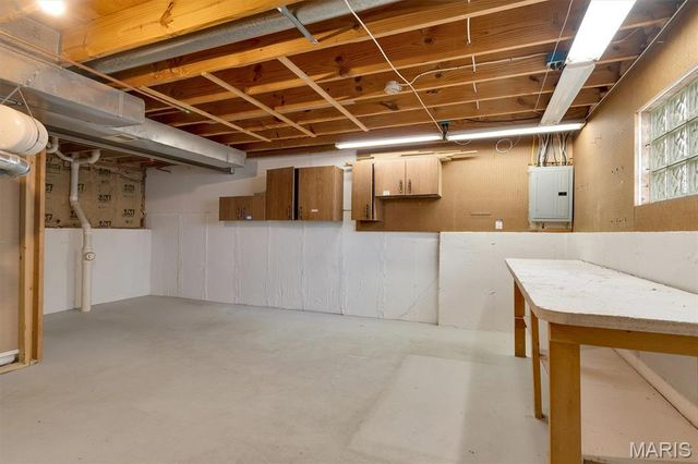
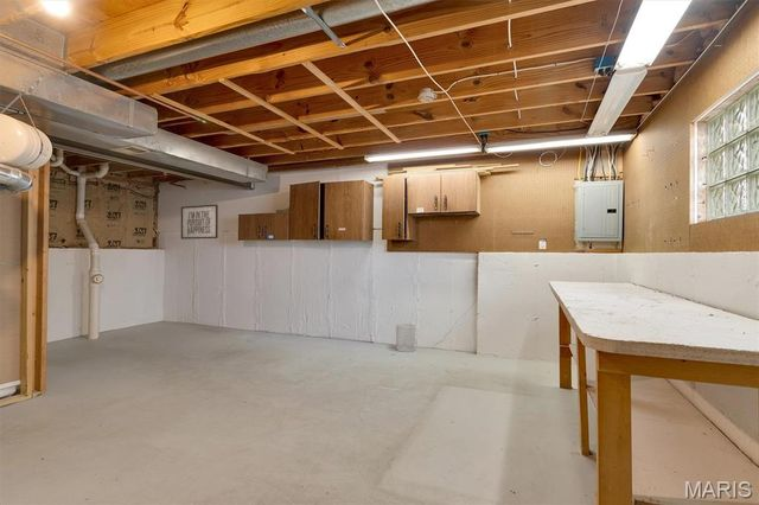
+ mirror [180,204,219,241]
+ wastebasket [395,322,416,353]
